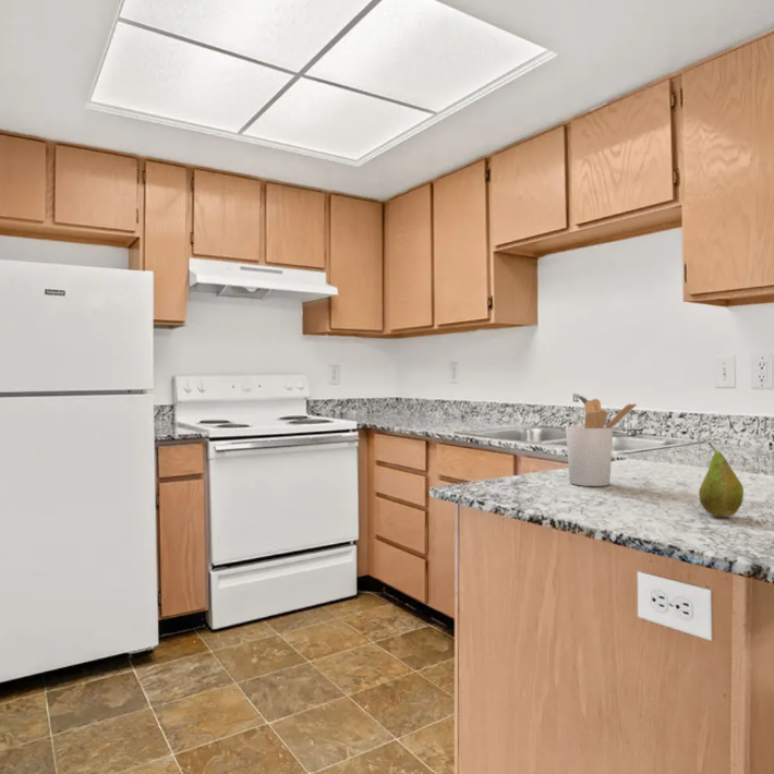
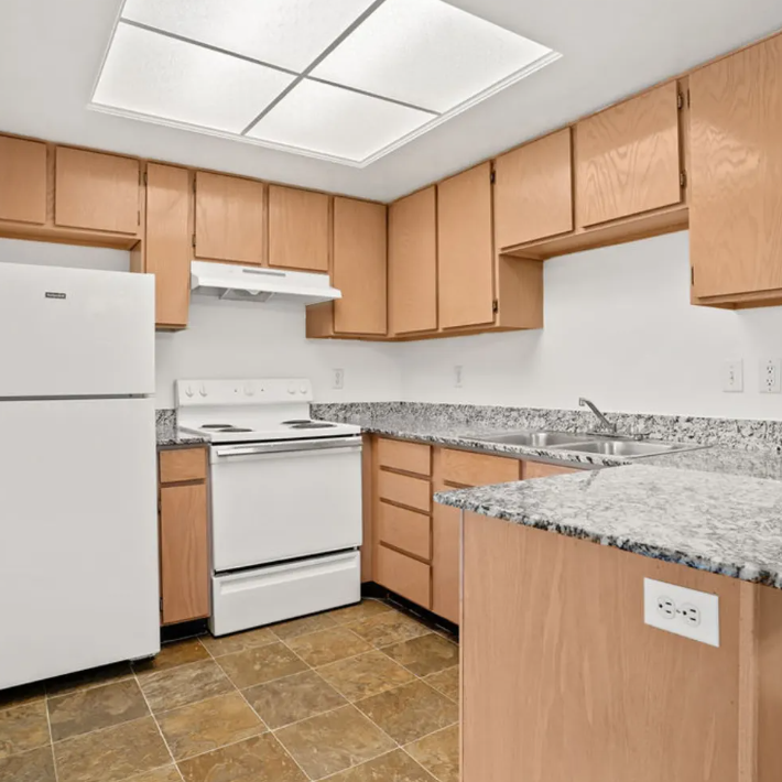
- utensil holder [565,398,639,487]
- fruit [698,442,745,517]
